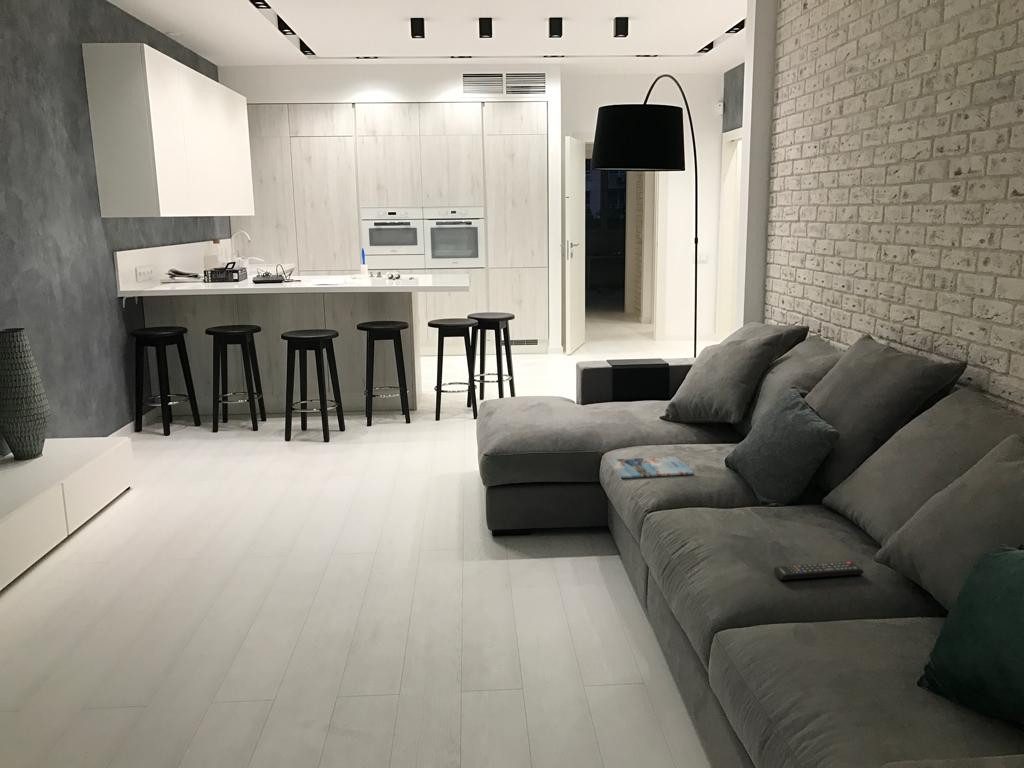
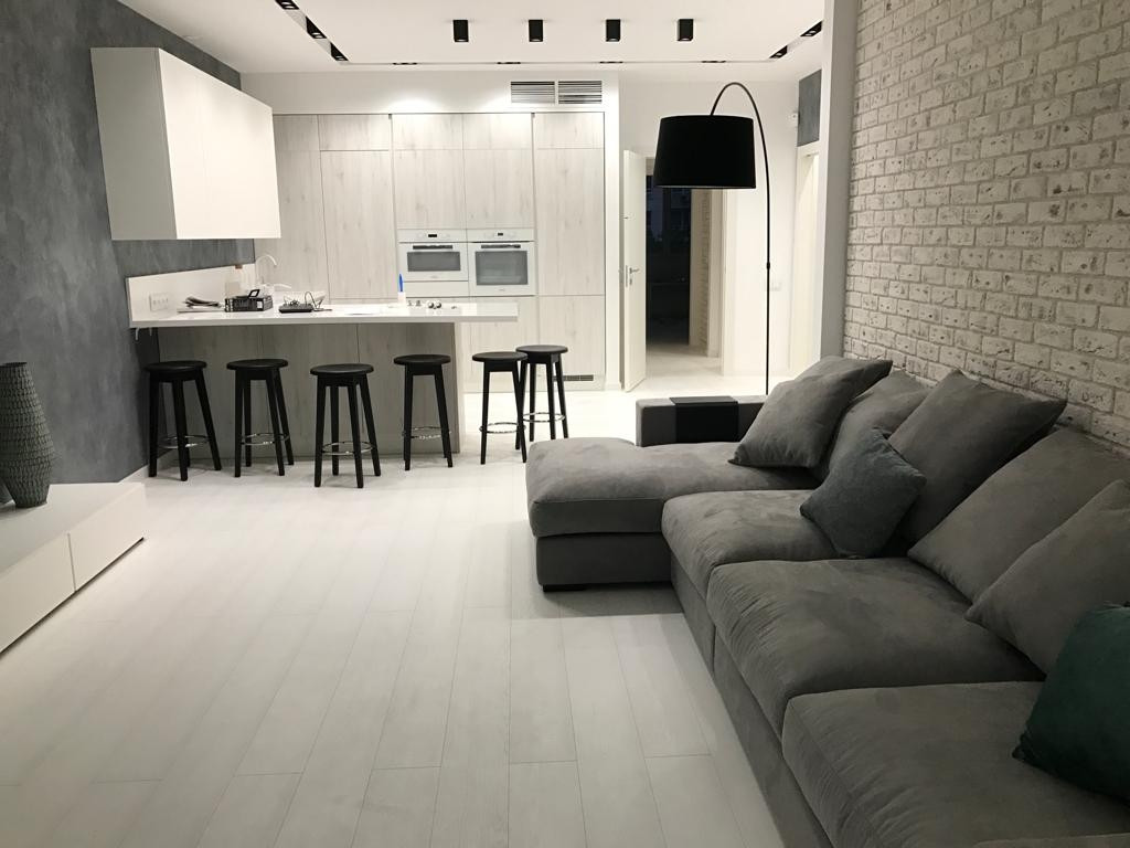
- magazine [607,455,695,479]
- remote control [773,560,865,581]
